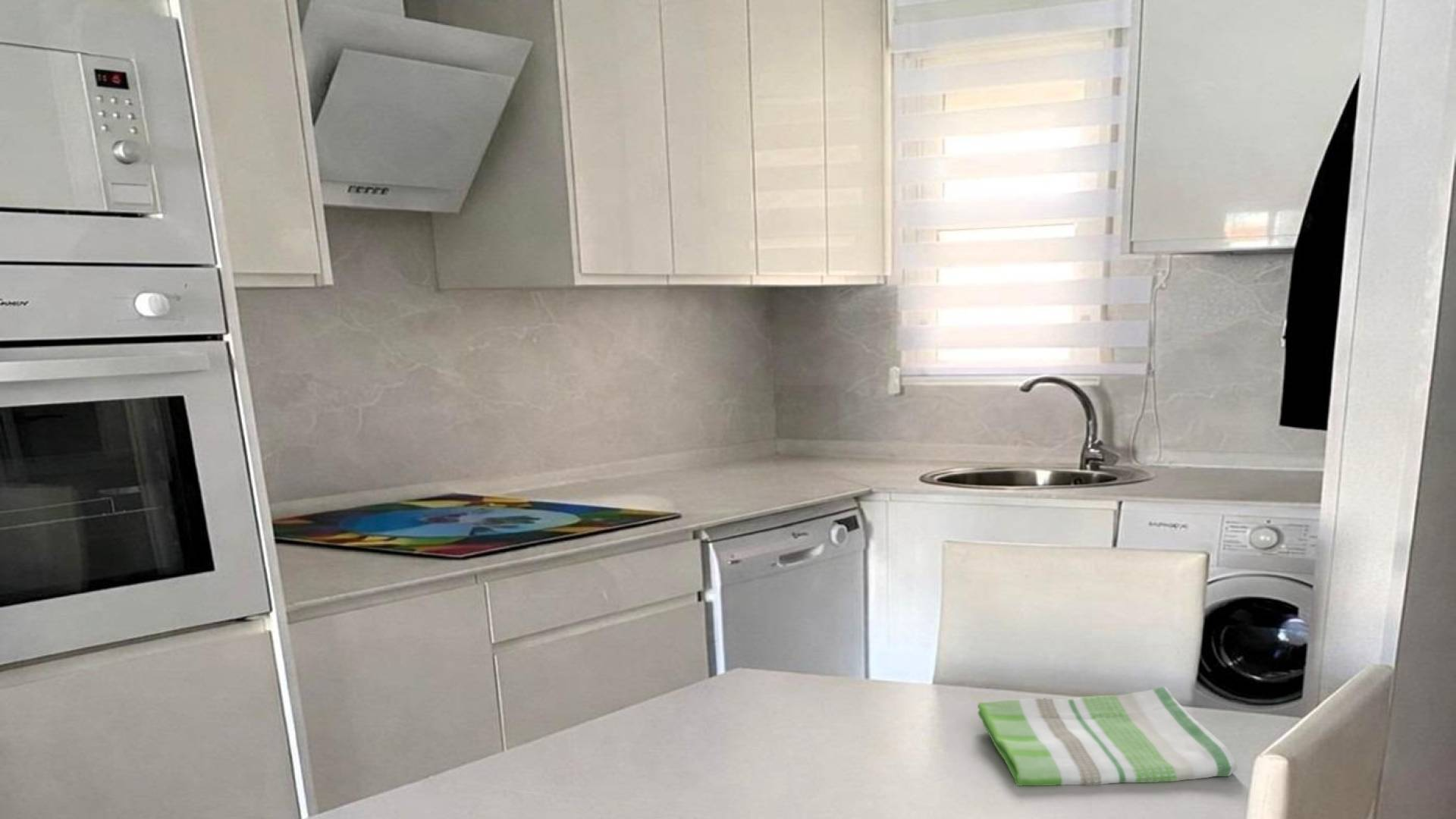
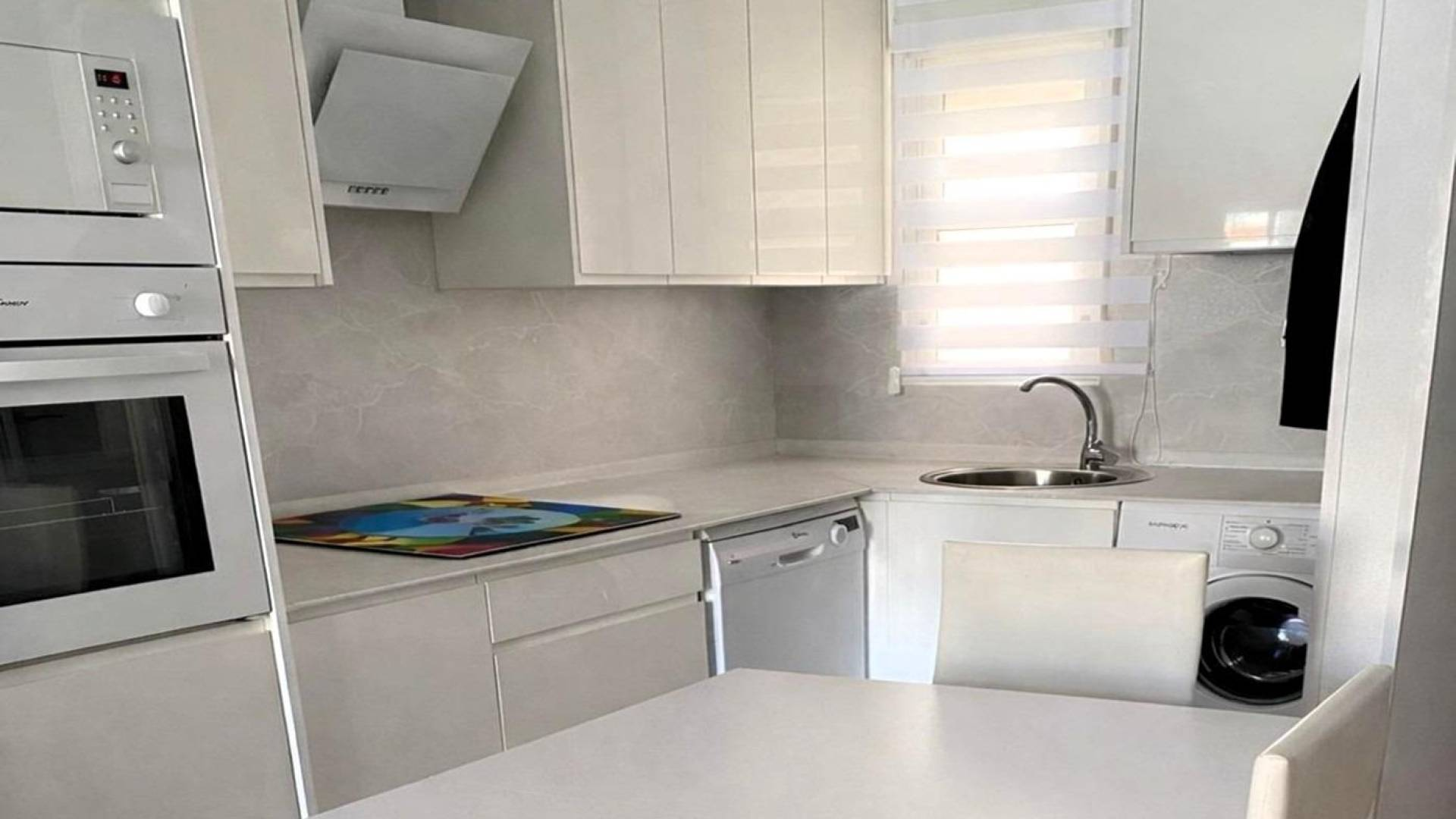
- dish towel [977,686,1238,786]
